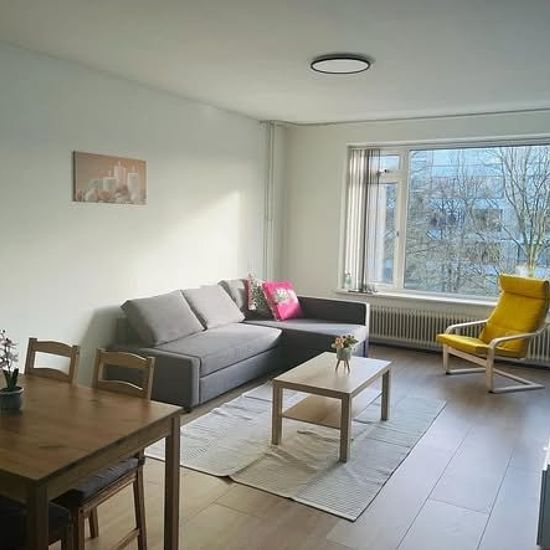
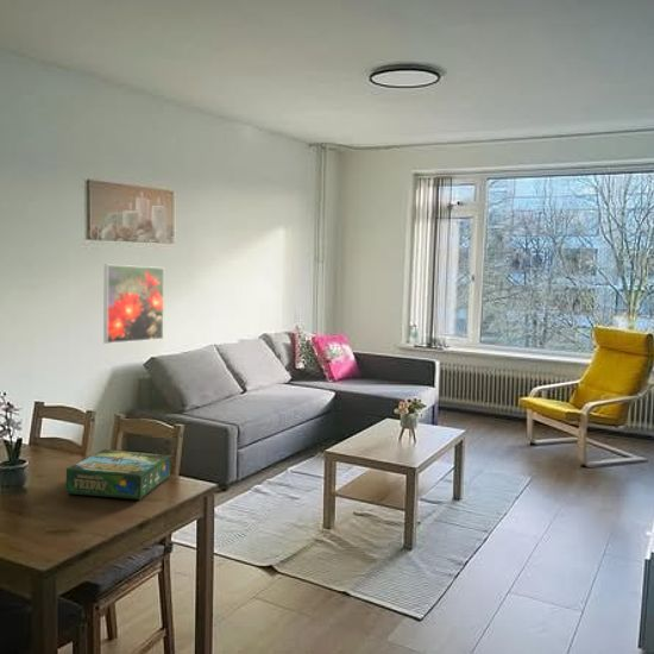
+ board game [64,448,171,501]
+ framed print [102,264,165,345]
